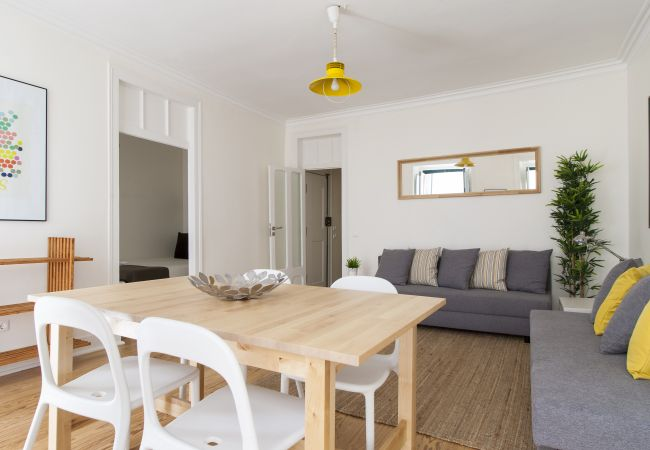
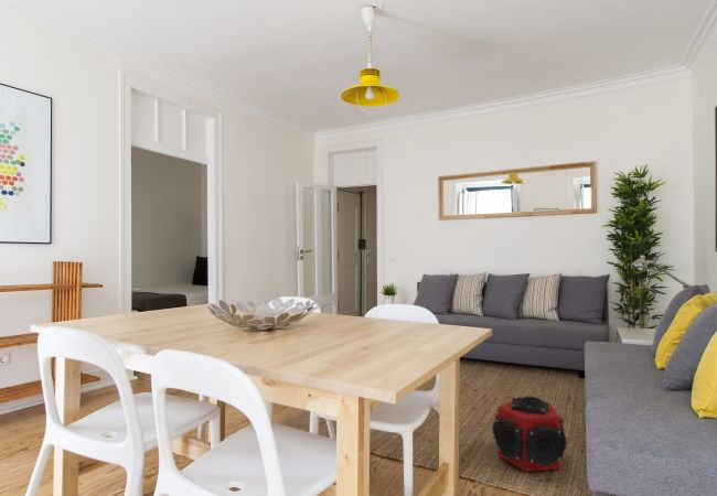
+ speaker [491,395,568,473]
